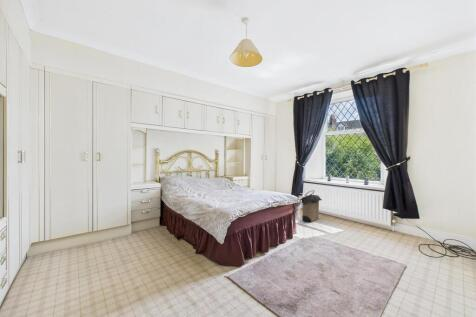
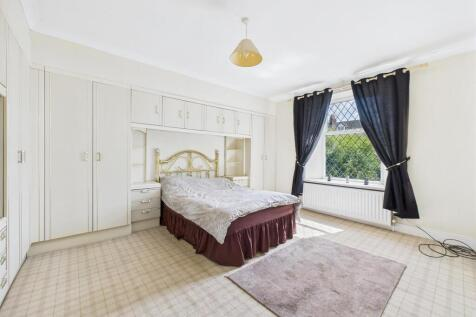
- laundry hamper [300,190,323,223]
